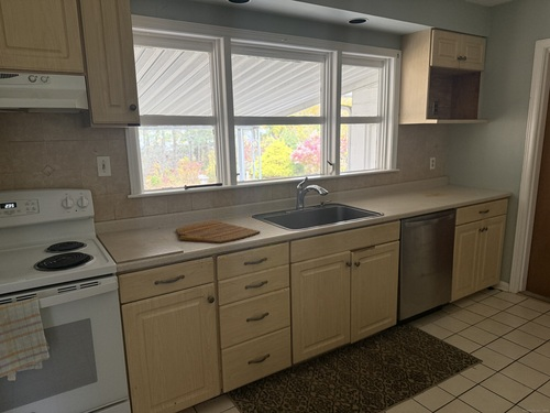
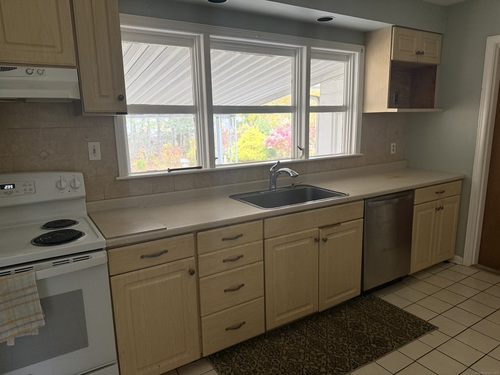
- cutting board [175,219,261,244]
